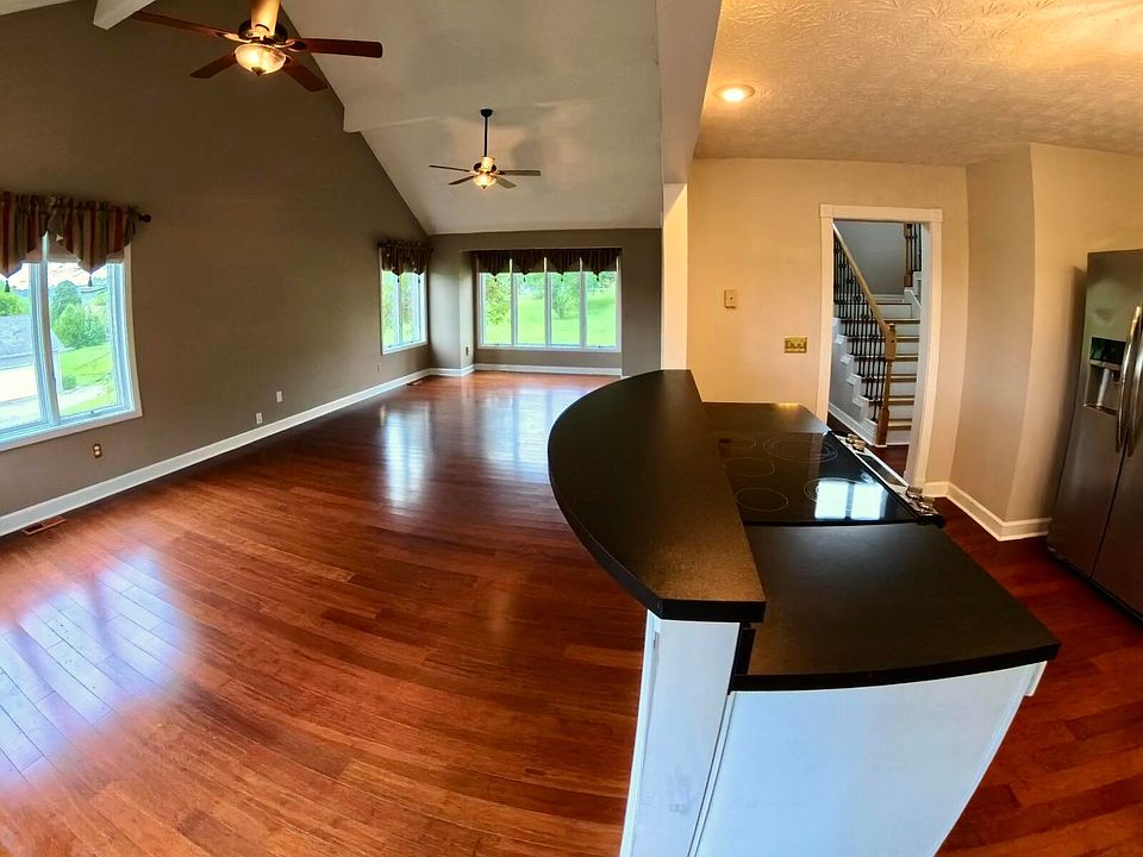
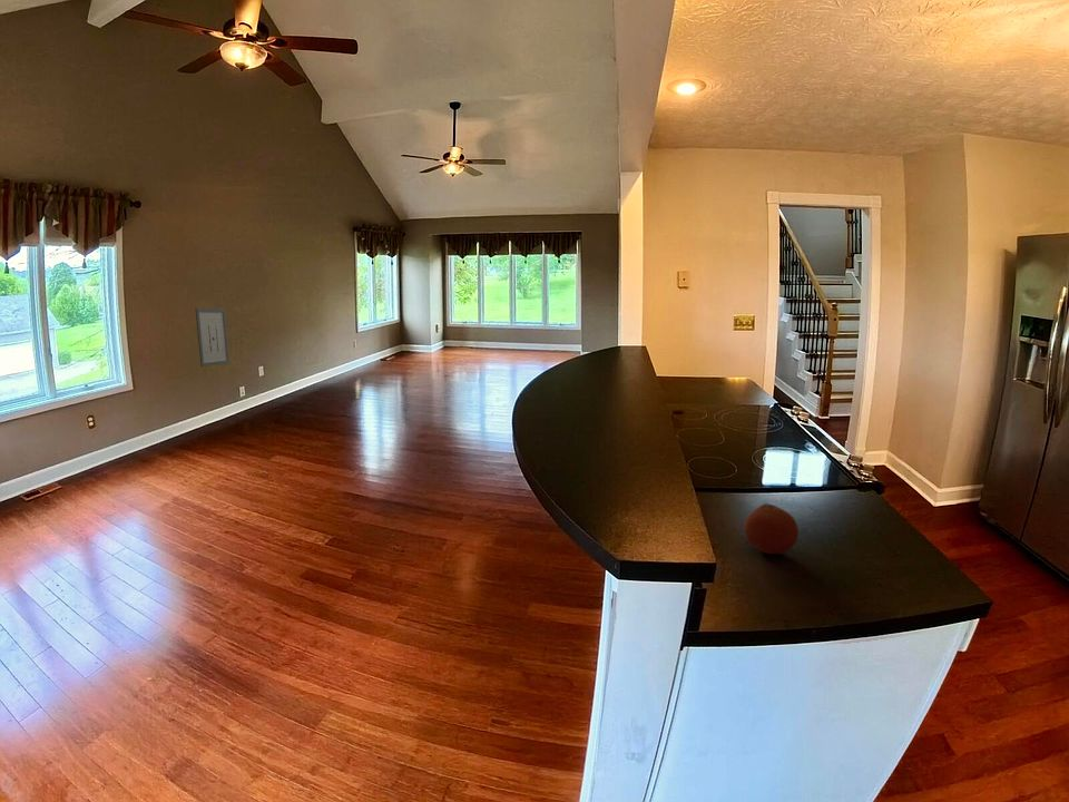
+ fruit [743,502,800,555]
+ wall art [195,306,231,368]
